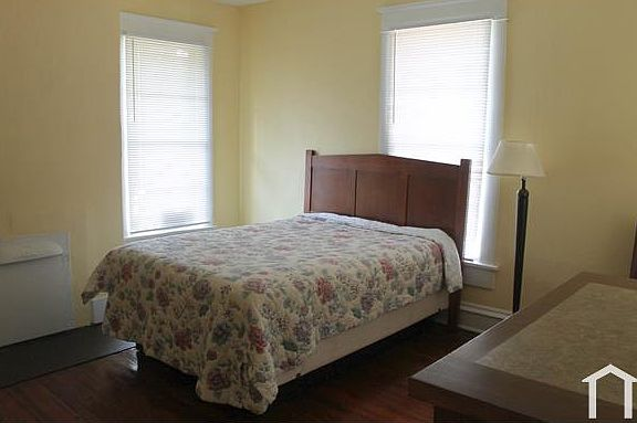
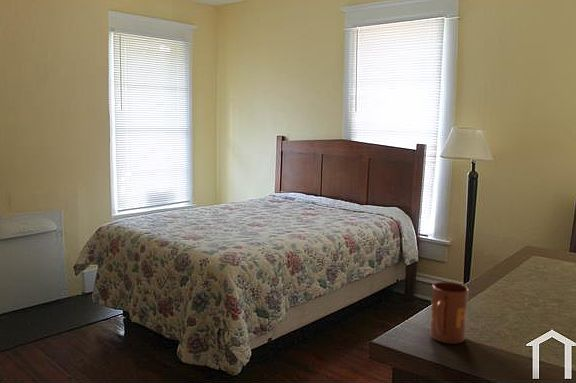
+ mug [429,281,470,345]
